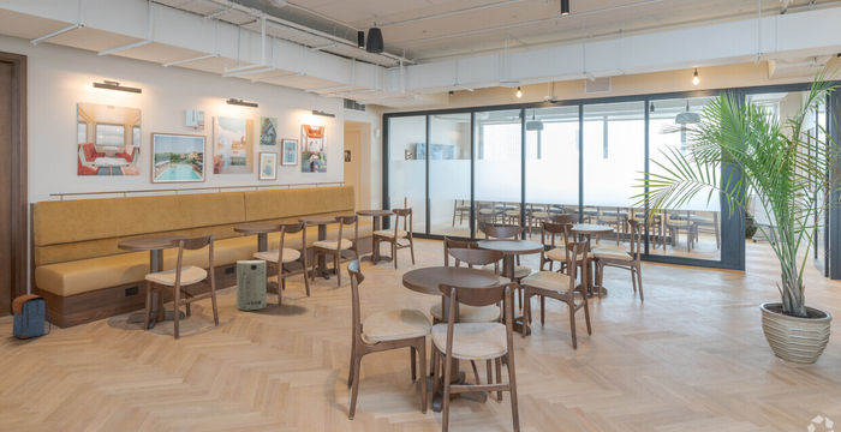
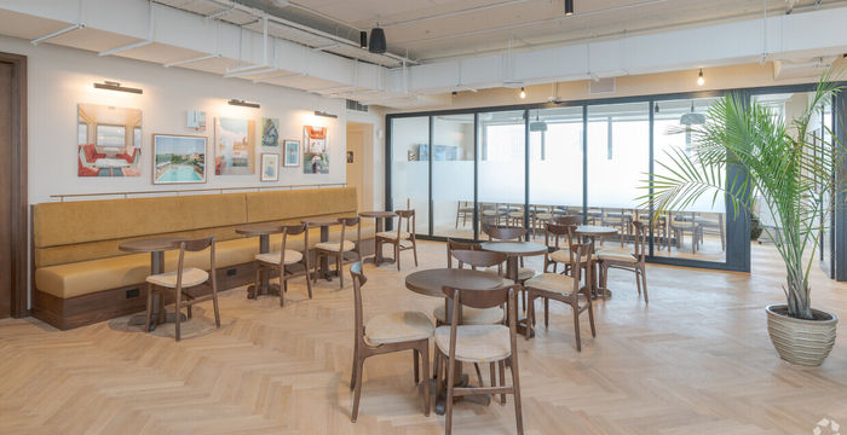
- fan [235,259,268,312]
- backpack [11,293,52,340]
